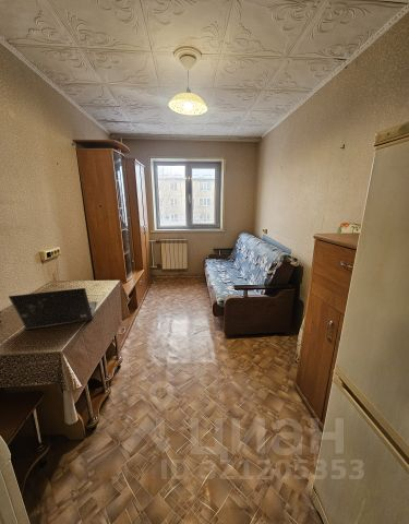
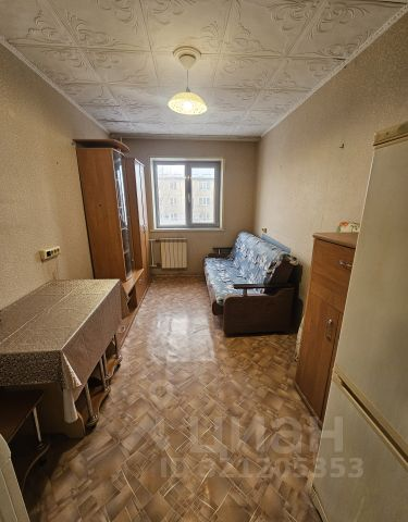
- laptop [8,287,98,331]
